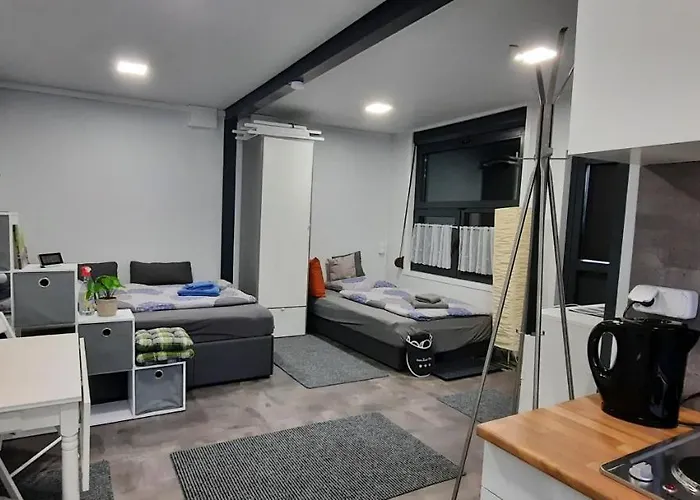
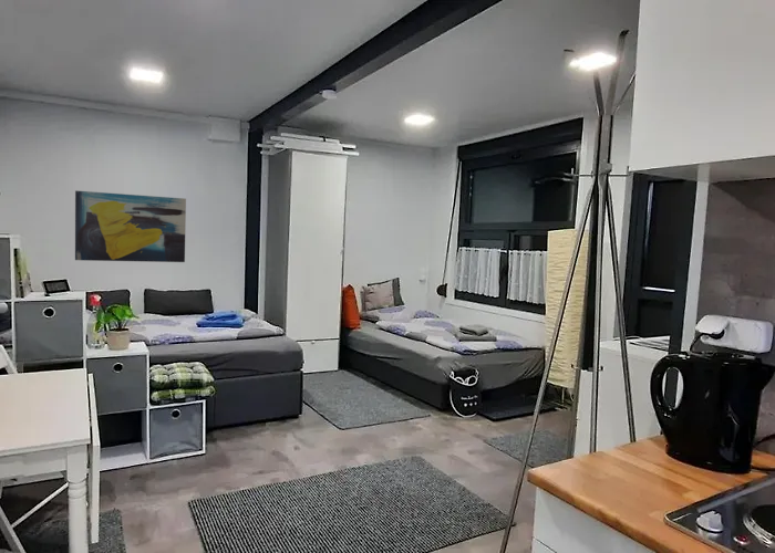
+ wall art [74,189,187,263]
